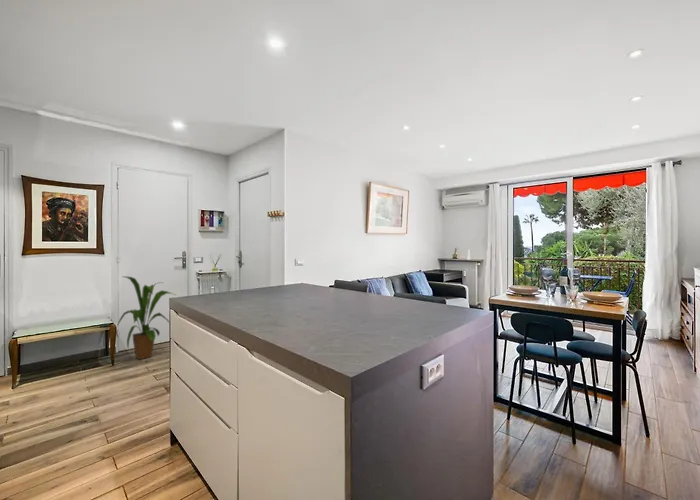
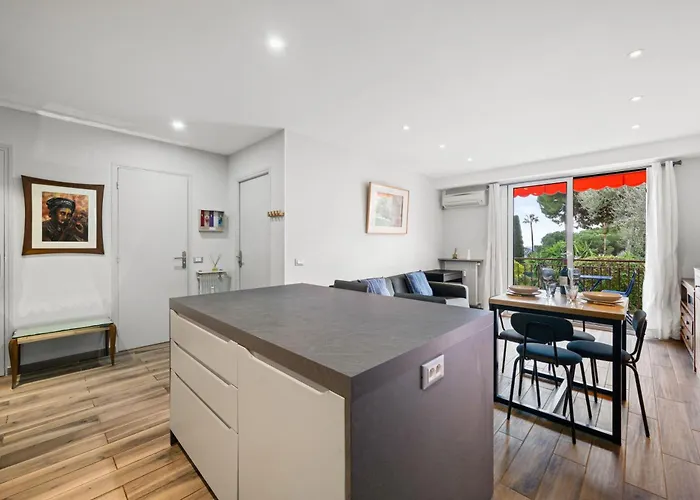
- house plant [116,275,176,360]
